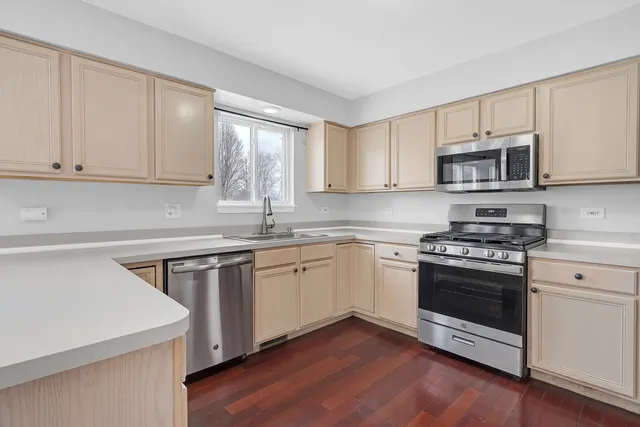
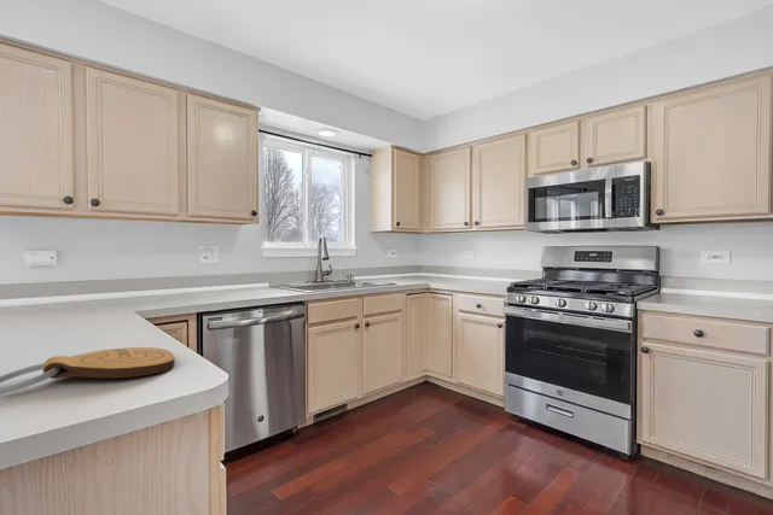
+ key chain [0,346,176,396]
